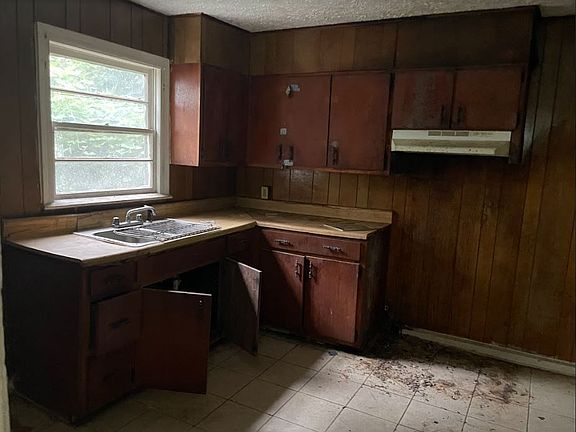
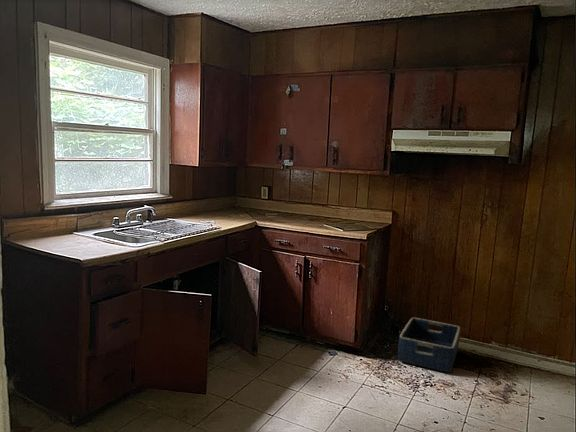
+ basket [397,316,461,373]
